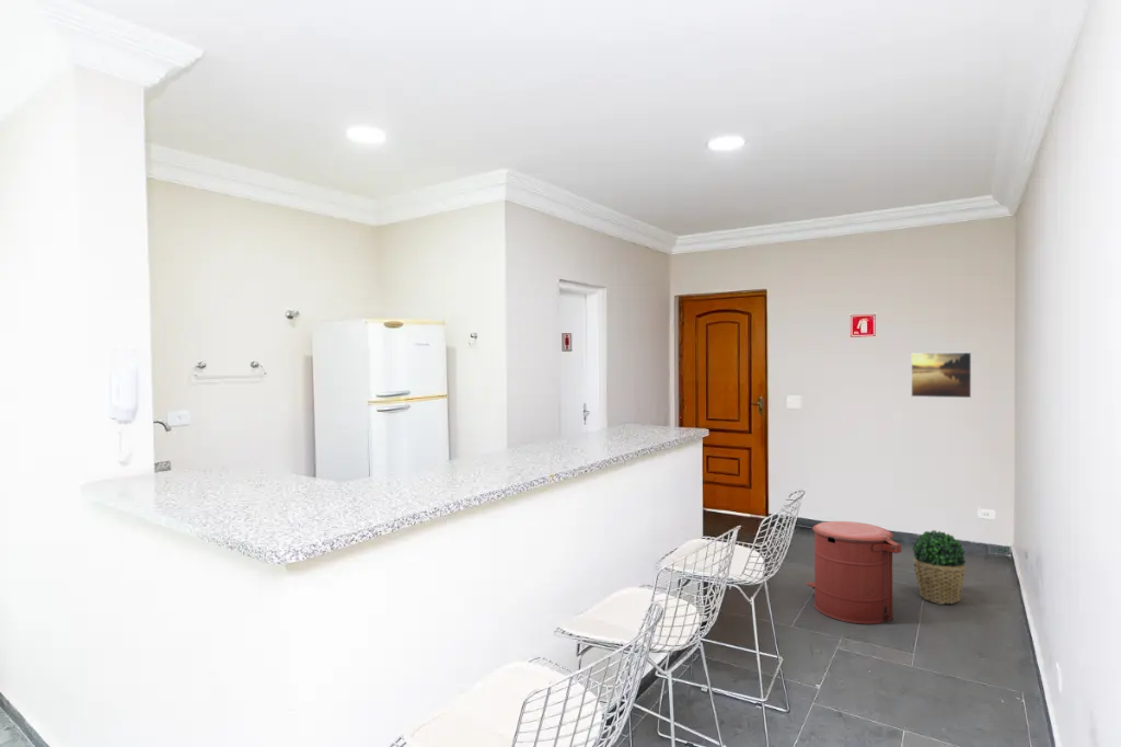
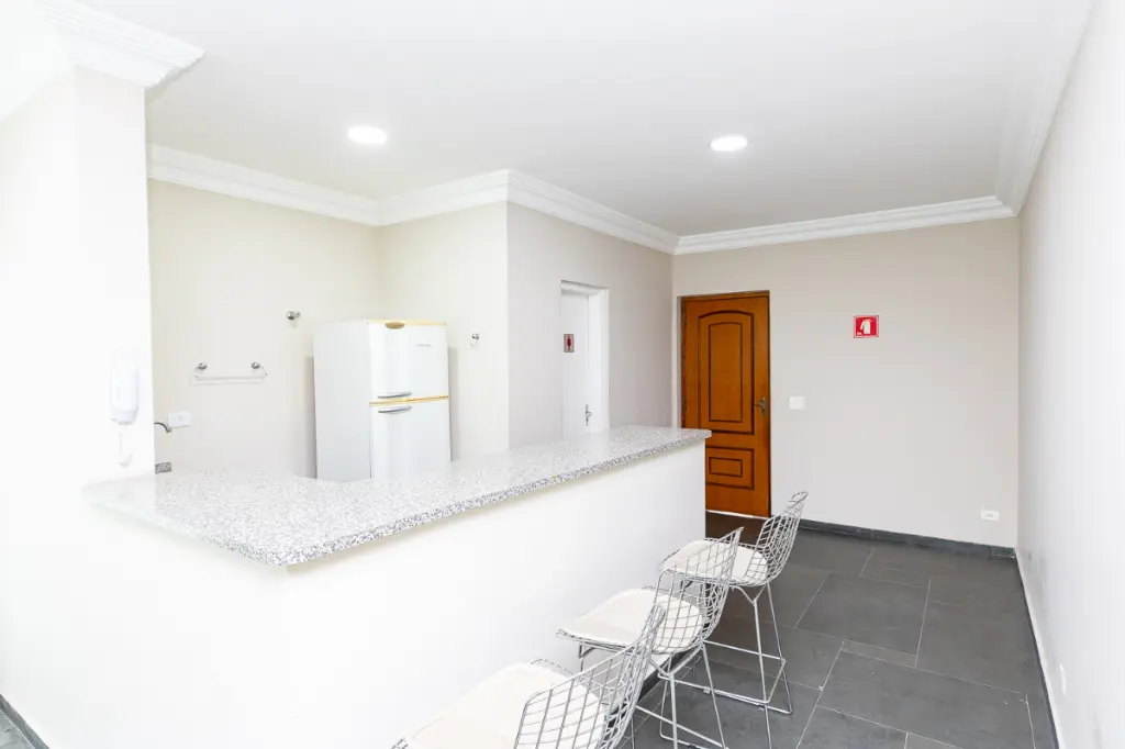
- trash can [806,520,903,625]
- potted plant [911,529,968,606]
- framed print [910,352,972,399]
